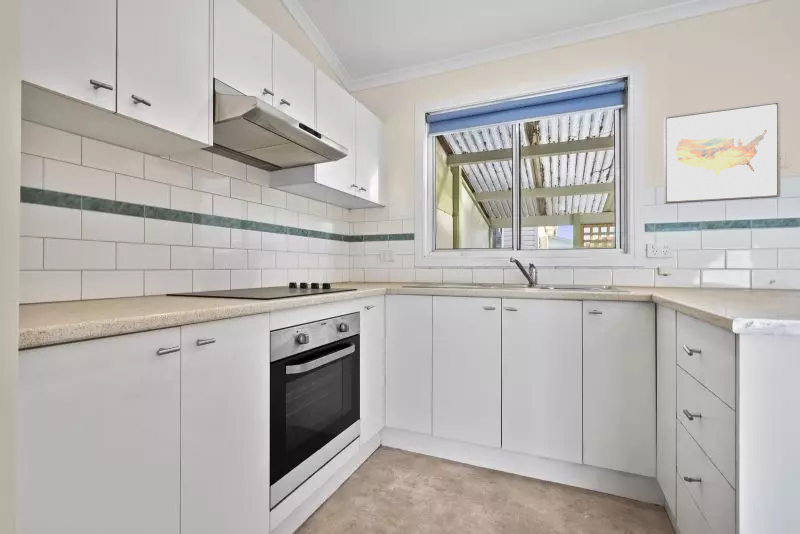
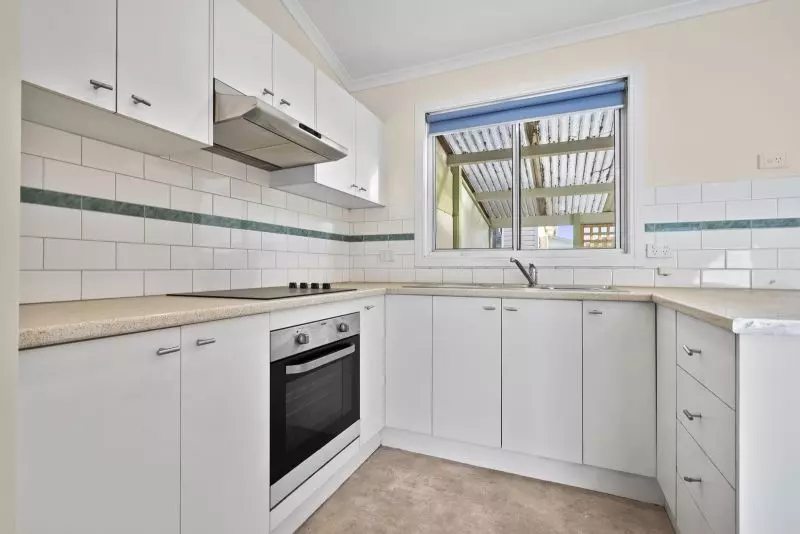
- wall art [663,100,781,205]
